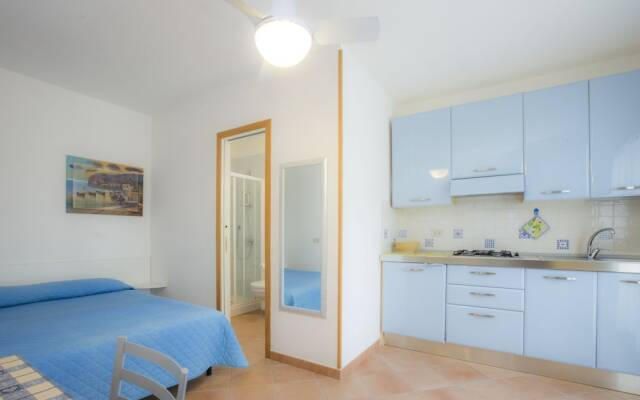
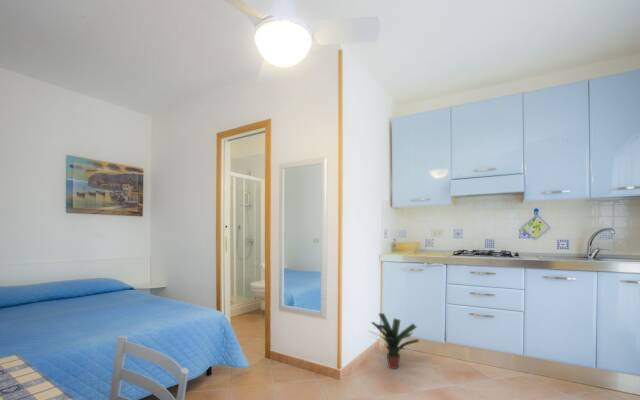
+ potted plant [368,312,420,370]
